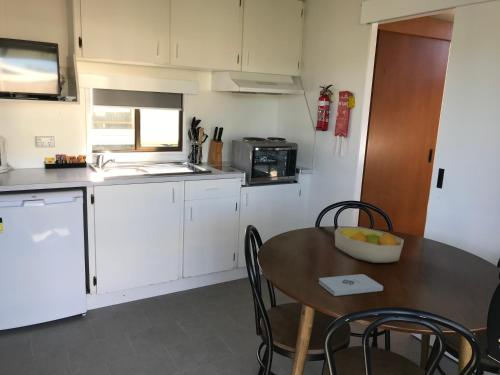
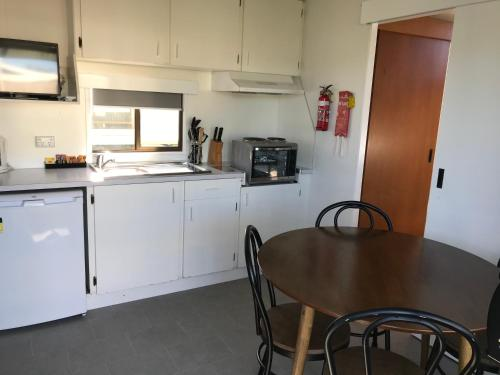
- fruit bowl [334,226,405,264]
- notepad [318,273,384,297]
